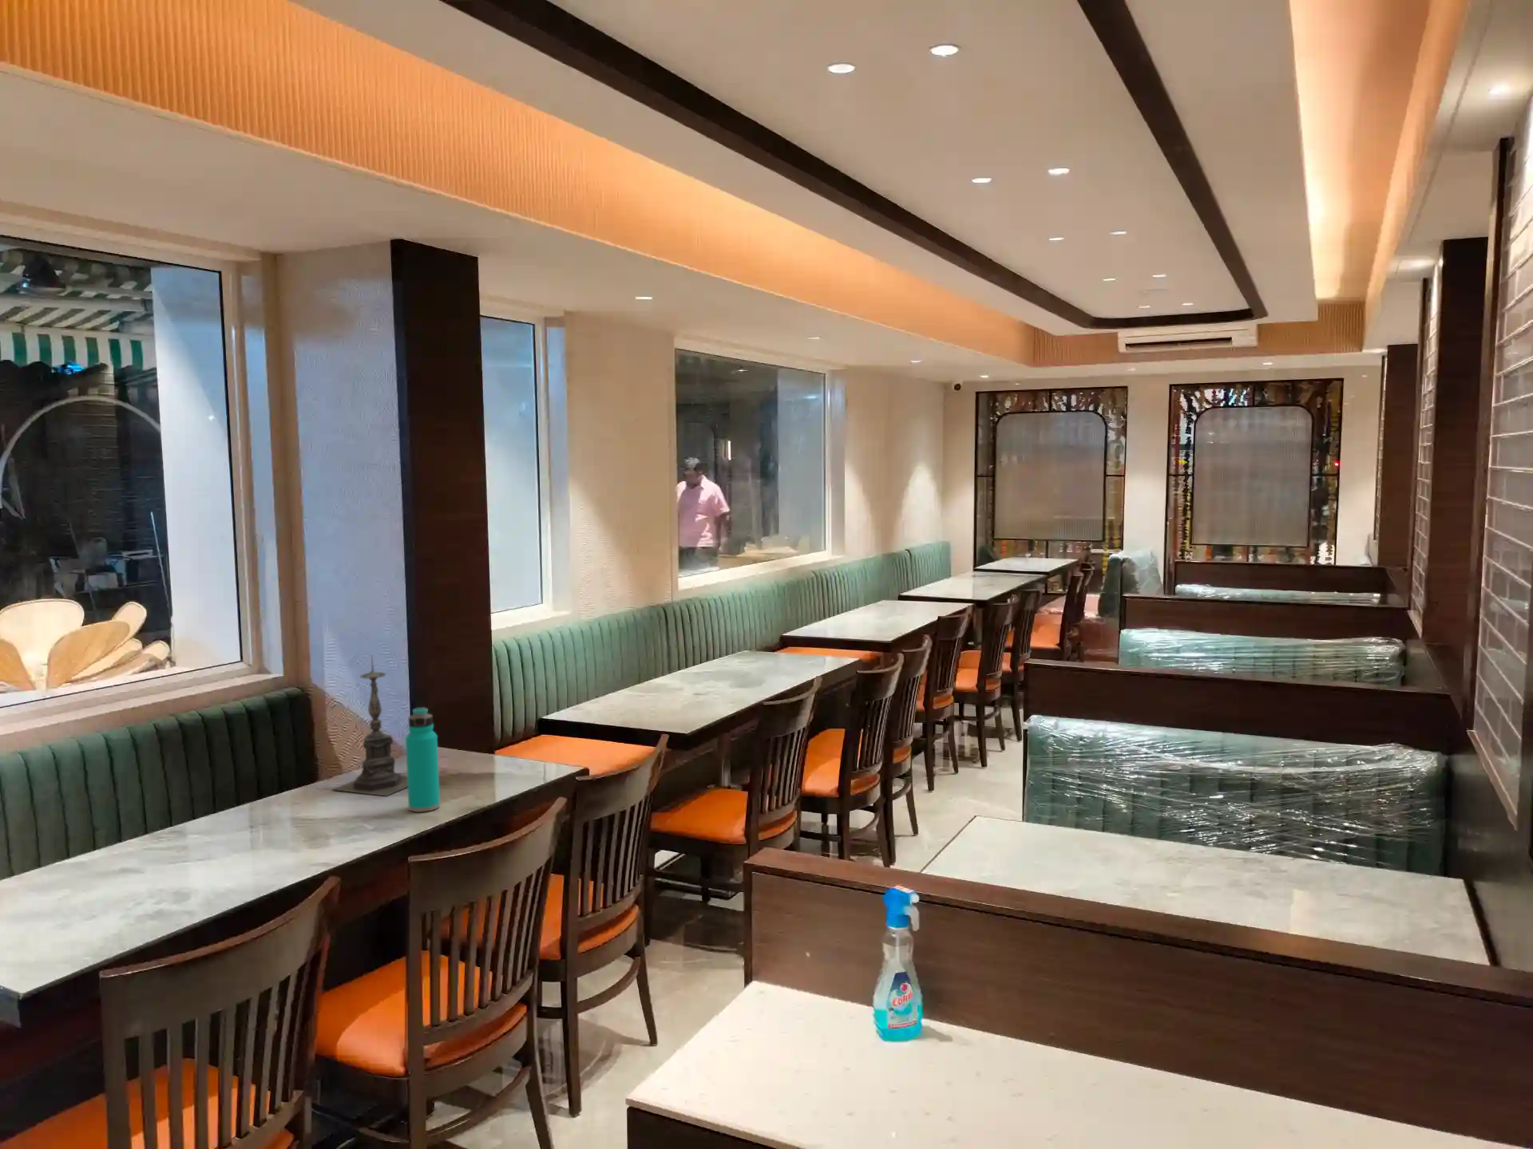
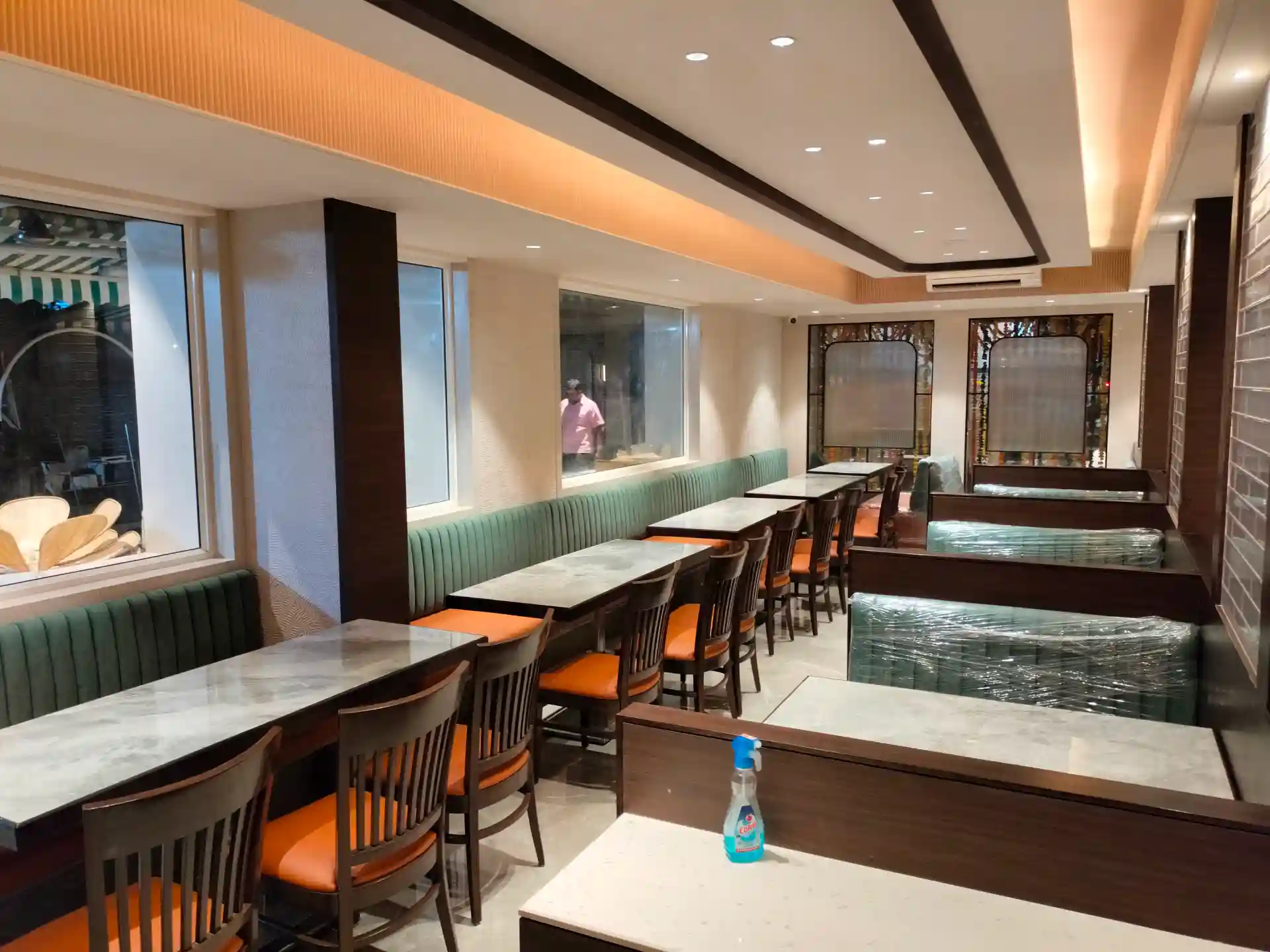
- water bottle [404,706,441,812]
- candle holder [331,654,408,797]
